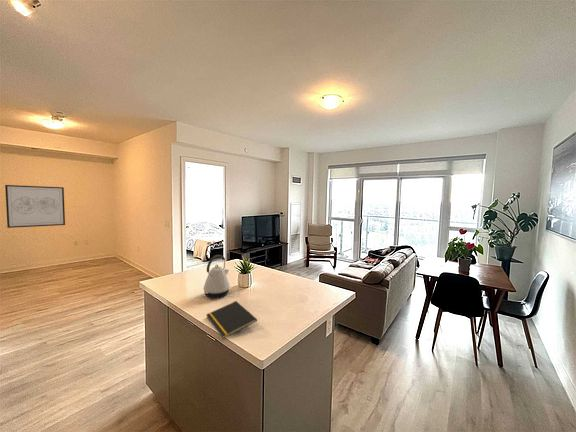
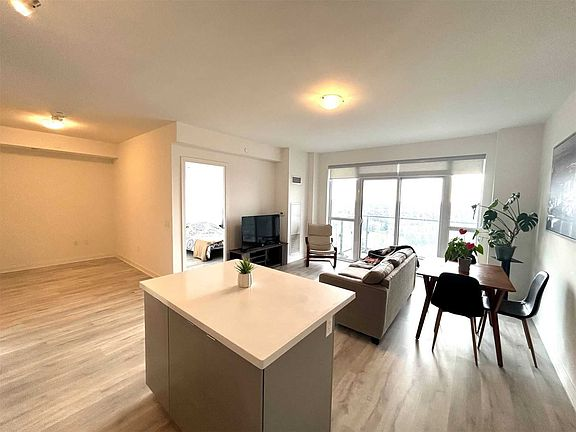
- notepad [205,300,258,340]
- kettle [203,254,231,299]
- wall art [4,184,66,229]
